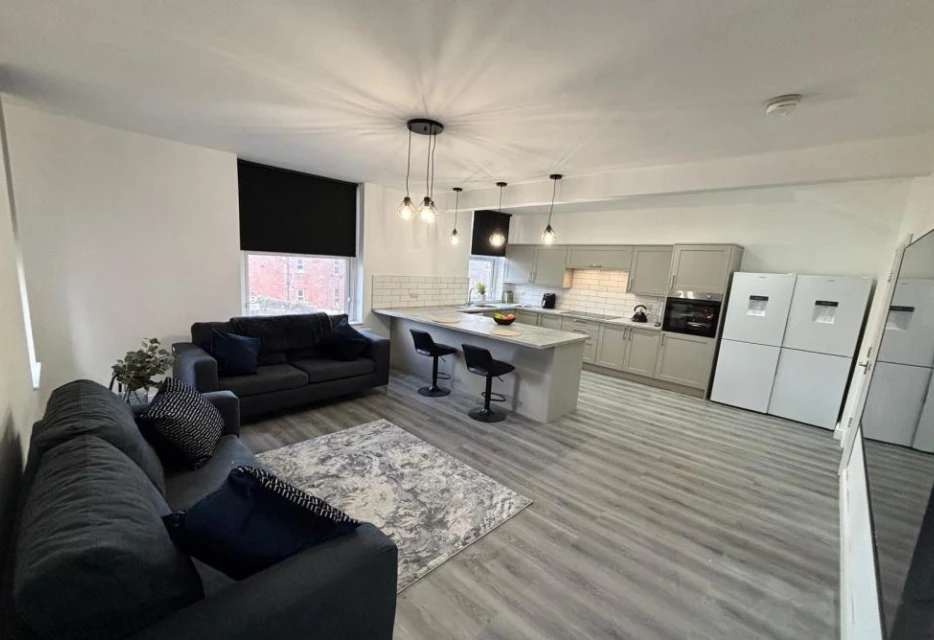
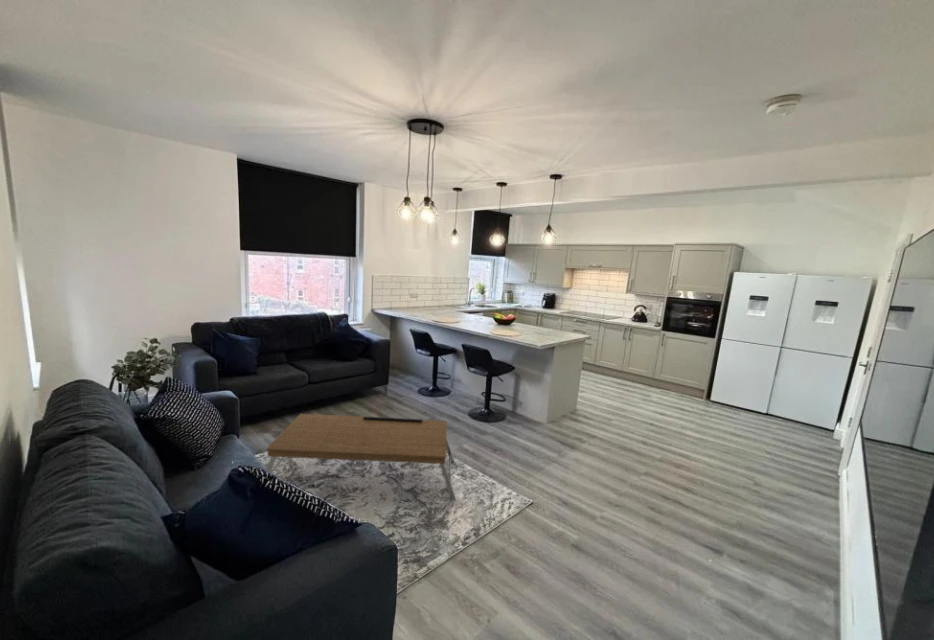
+ coffee table [265,413,457,501]
